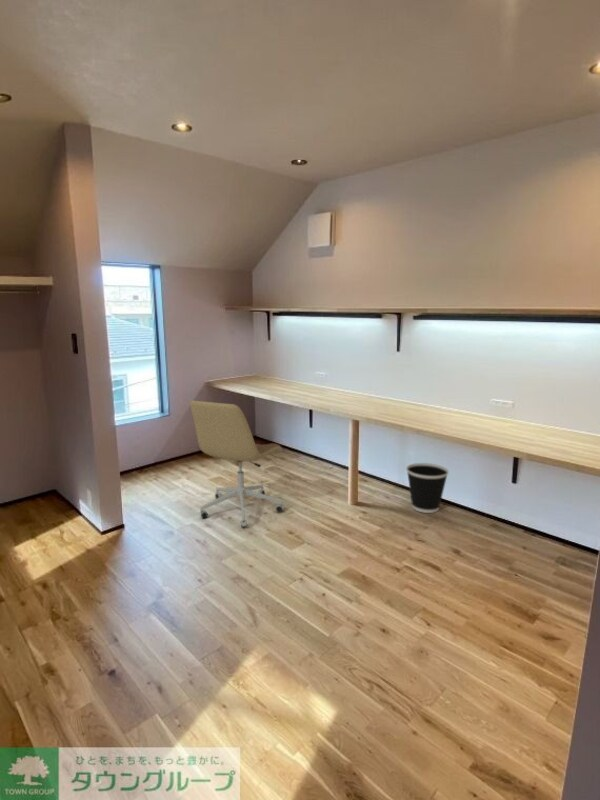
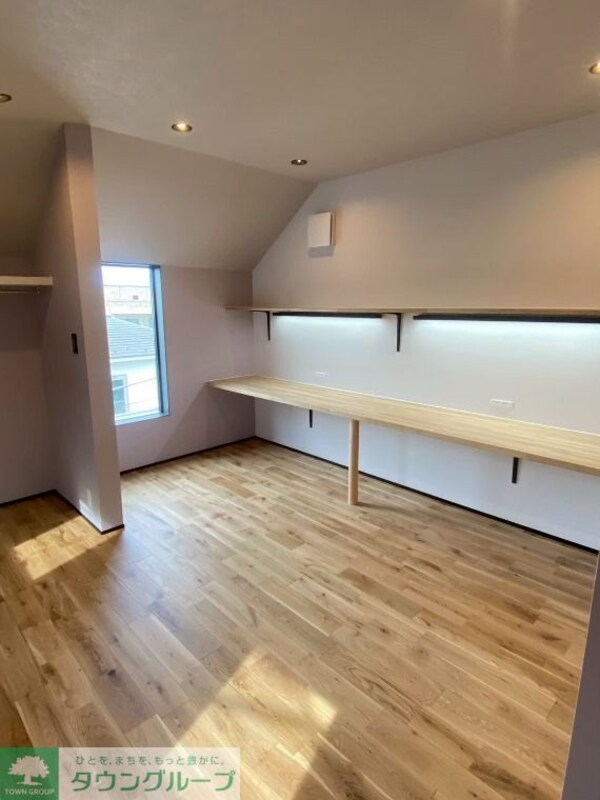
- office chair [189,400,284,528]
- wastebasket [405,462,450,514]
